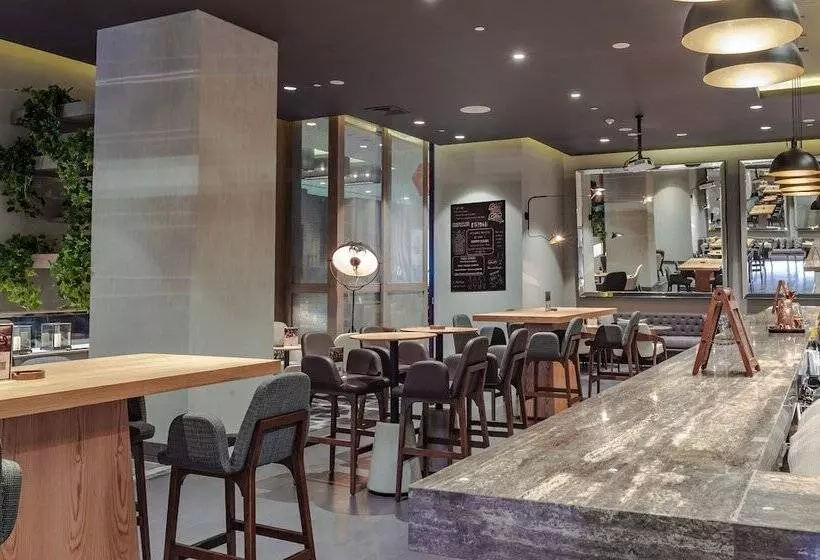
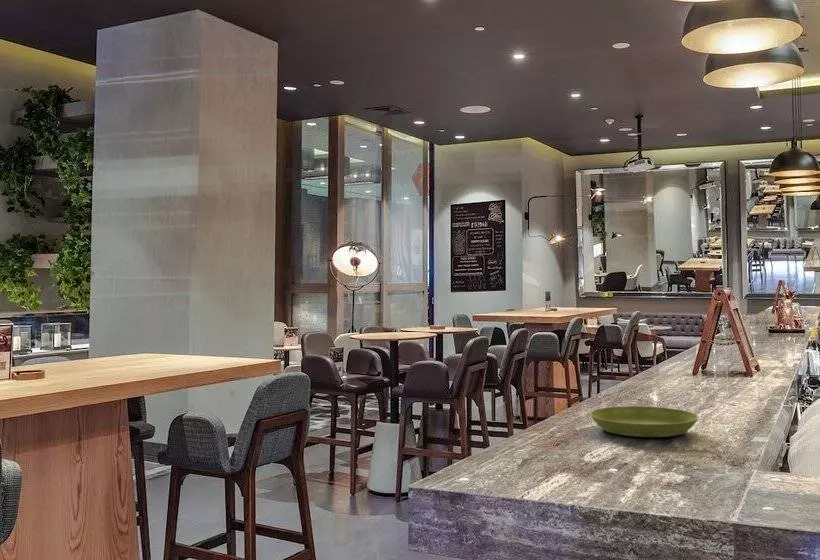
+ saucer [589,405,700,438]
